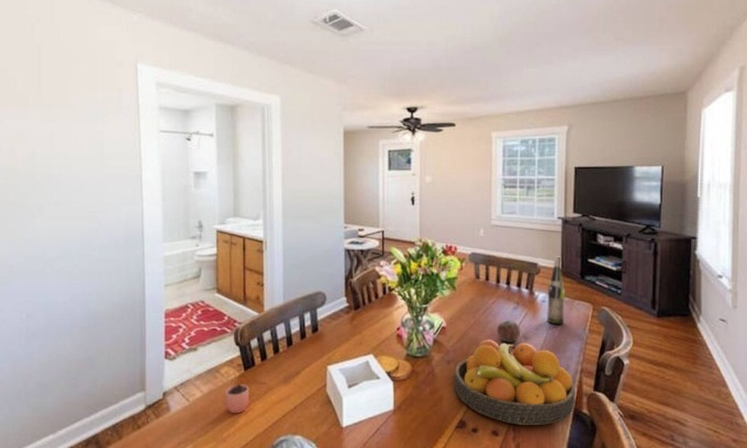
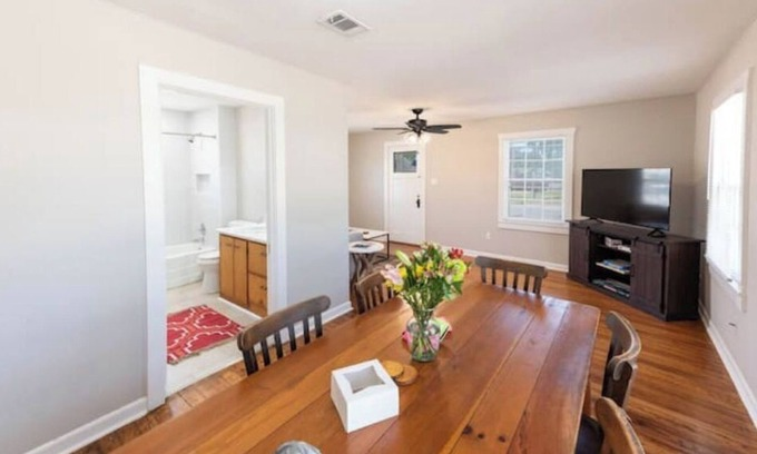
- wine bottle [546,255,566,325]
- cocoa [224,372,249,414]
- apple [495,320,521,344]
- fruit bowl [453,338,576,426]
